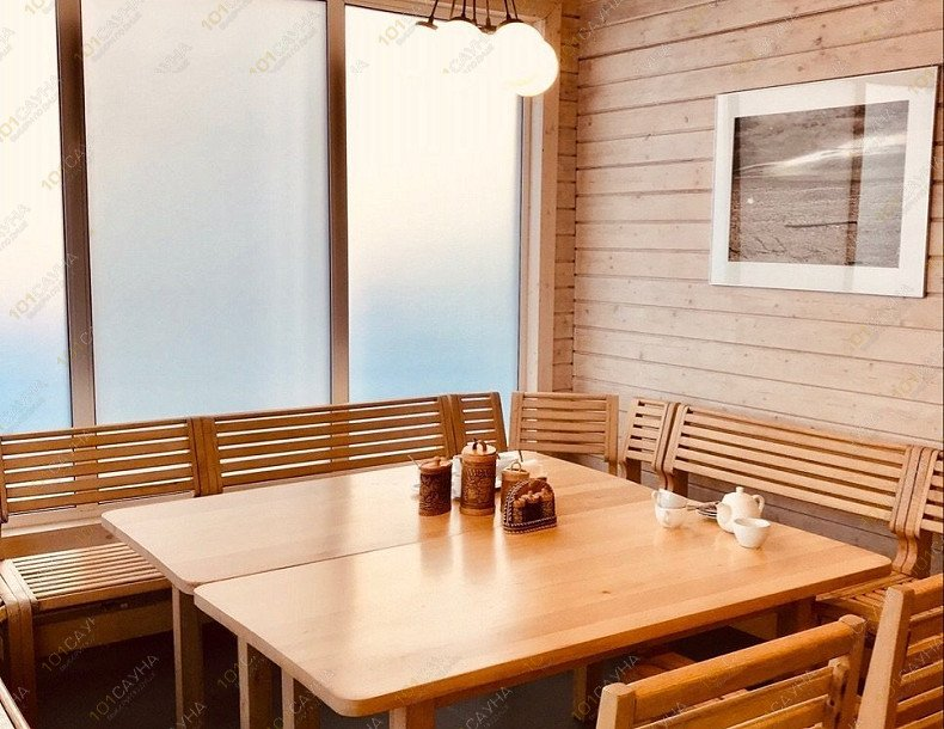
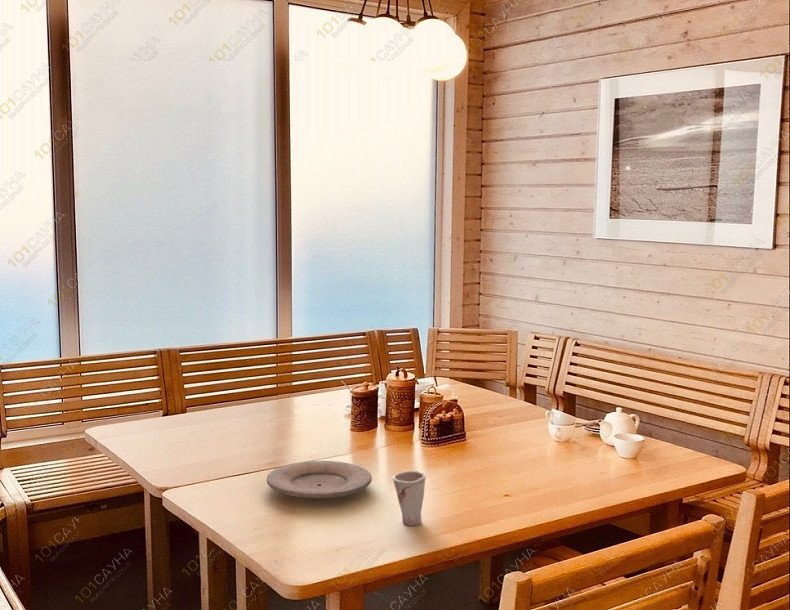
+ plate [266,460,373,499]
+ cup [391,470,427,526]
